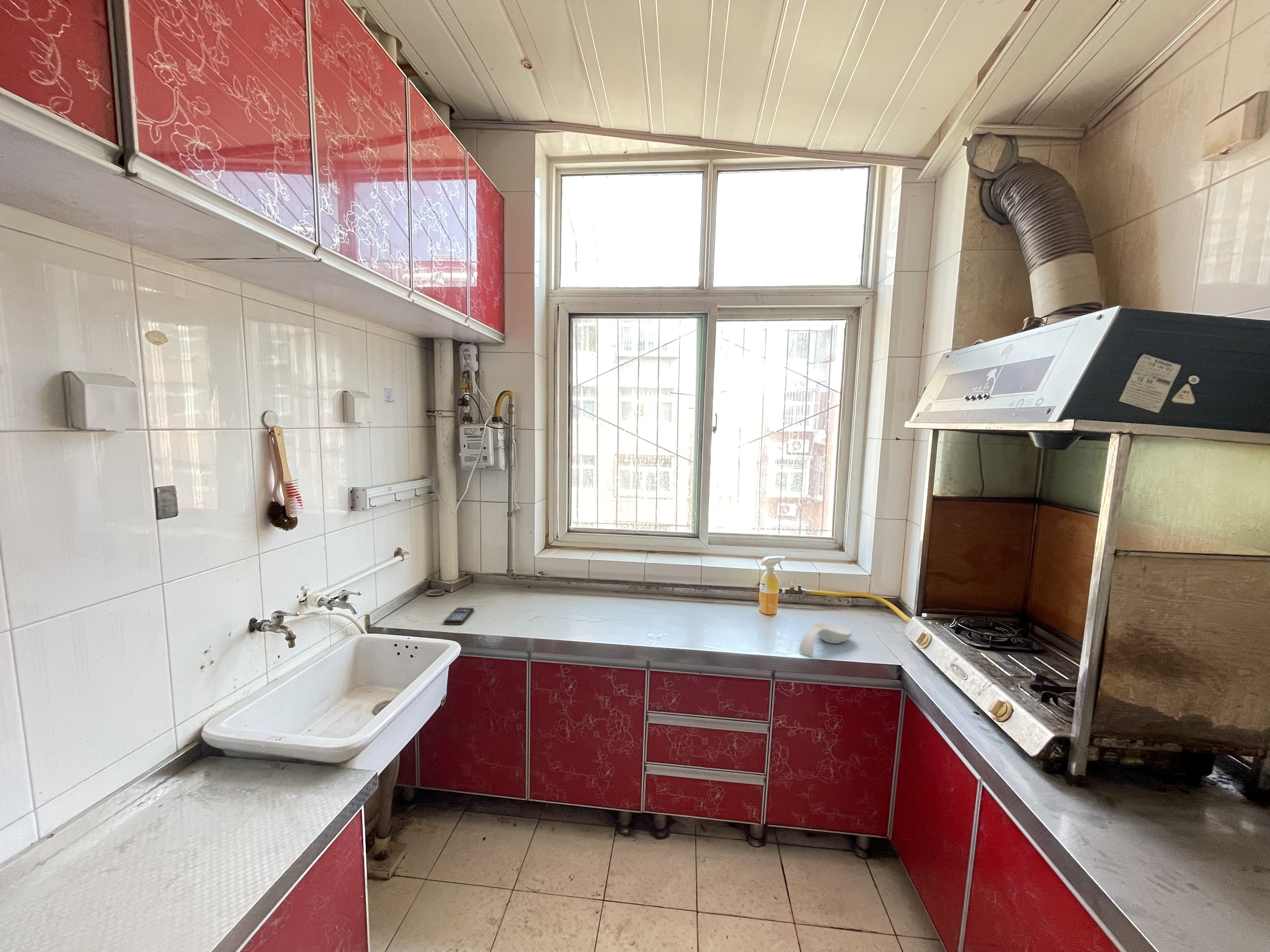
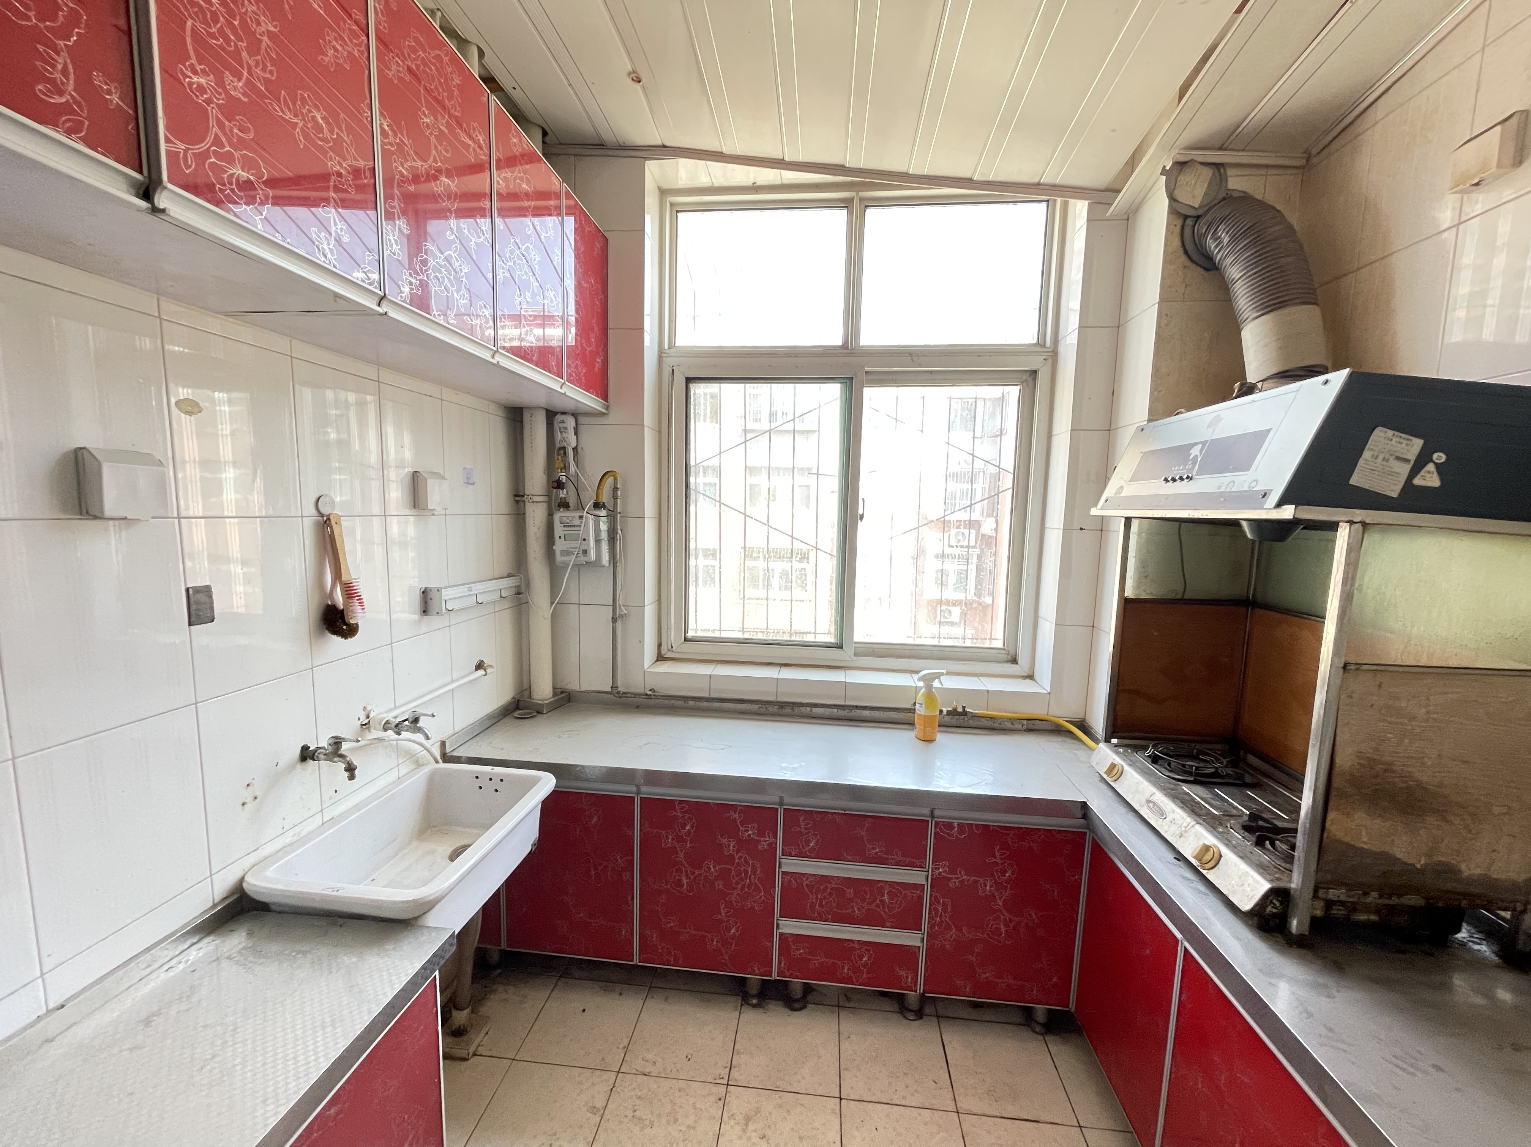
- spoon rest [799,623,852,656]
- smartphone [443,607,474,625]
